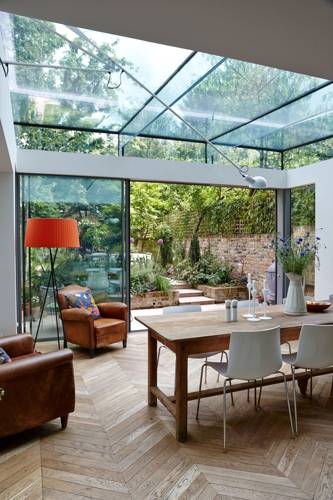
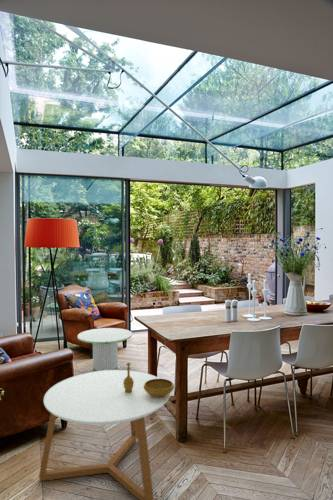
+ side table [76,327,133,372]
+ coffee table [38,369,171,500]
+ decorative bowl [123,361,175,398]
